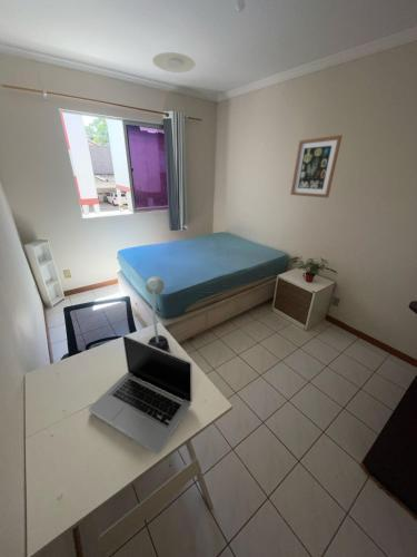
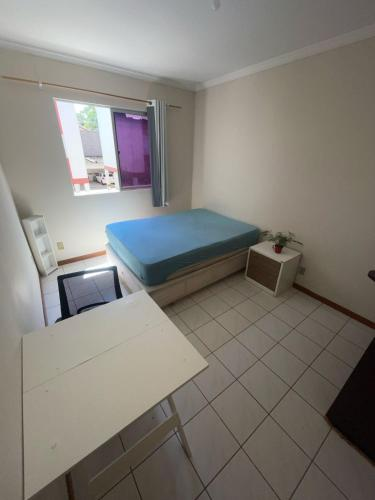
- wall art [289,134,344,198]
- desk lamp [145,275,170,352]
- plate [151,51,197,74]
- laptop [88,334,193,456]
